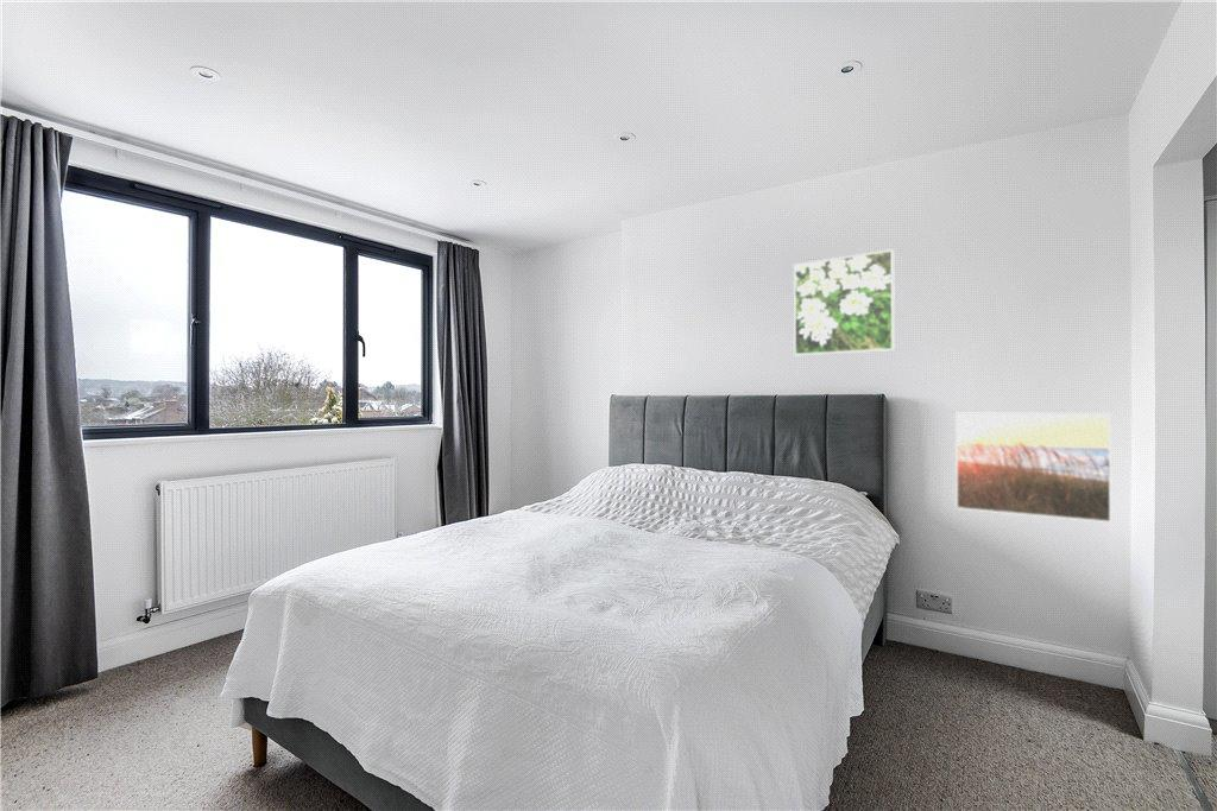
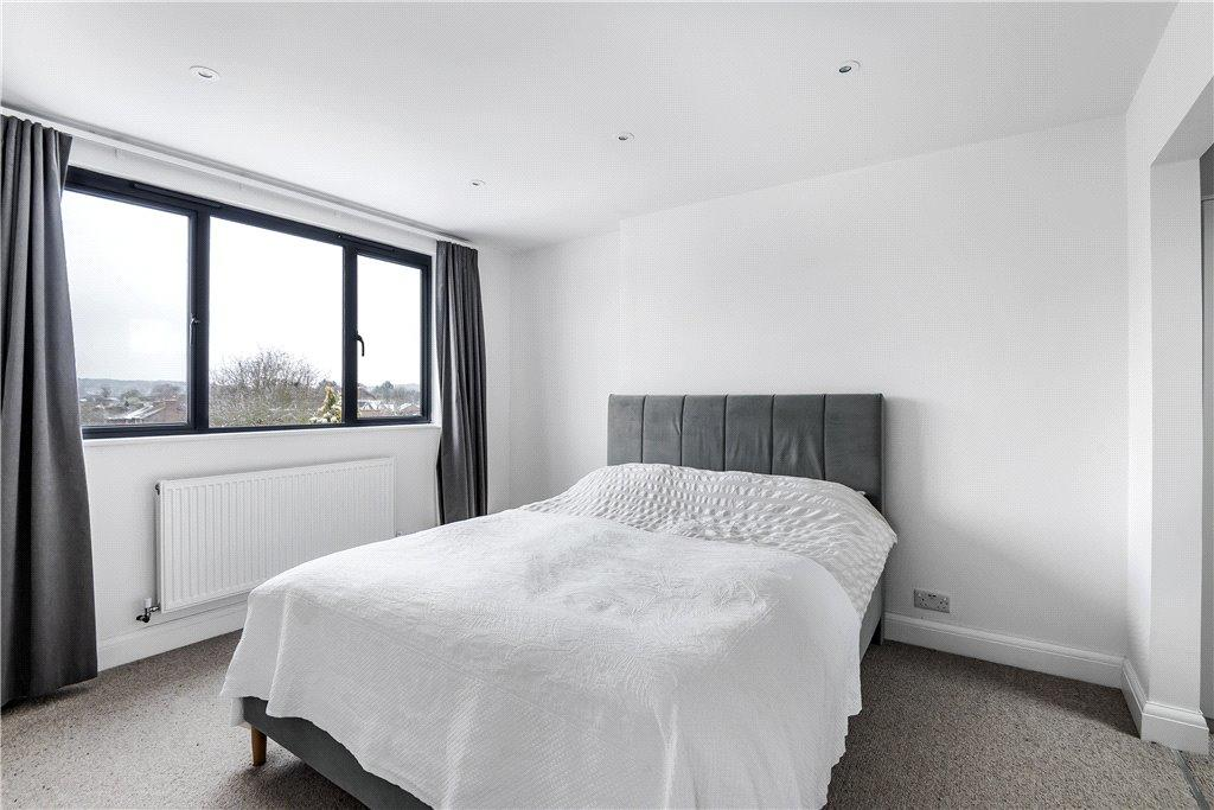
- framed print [954,412,1112,524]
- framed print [793,248,896,356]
